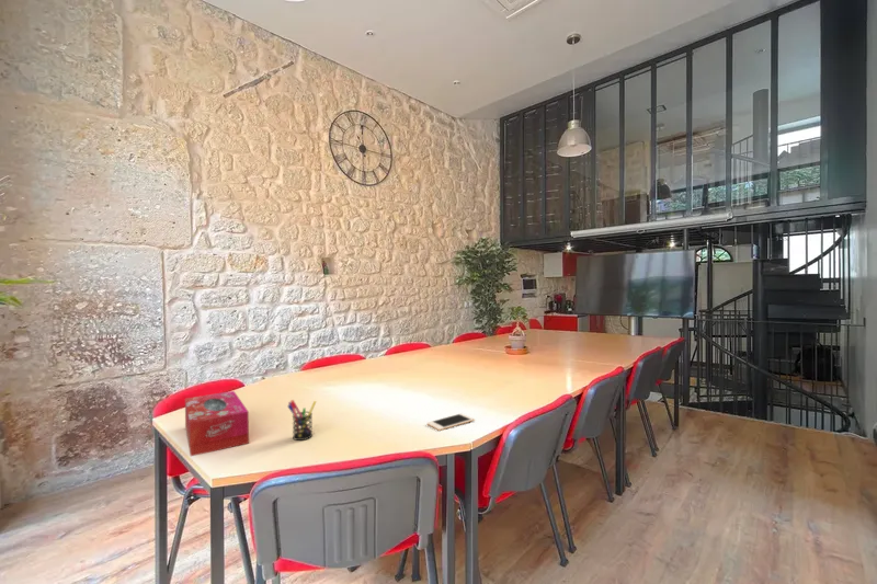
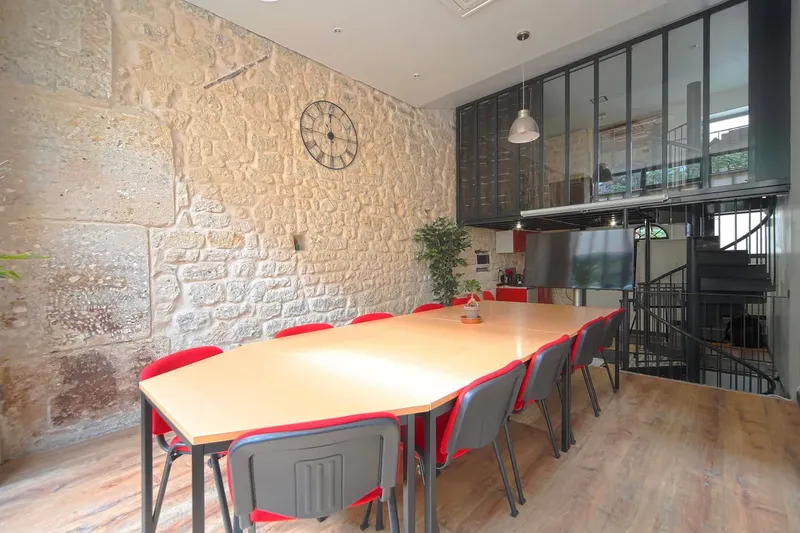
- tissue box [184,390,250,457]
- pen holder [286,399,317,442]
- cell phone [426,412,476,432]
